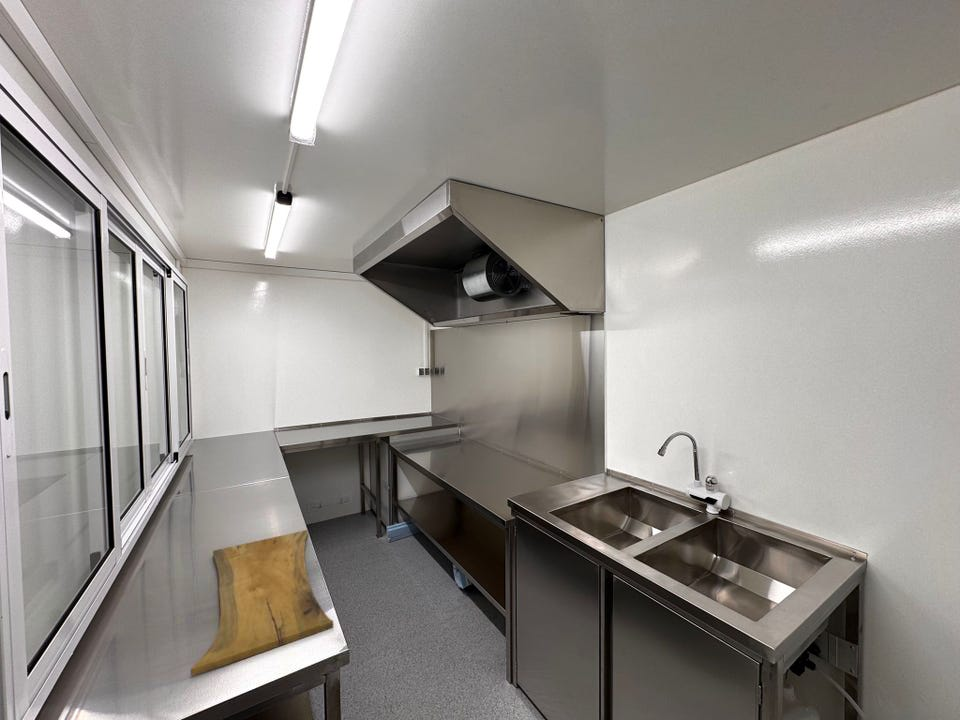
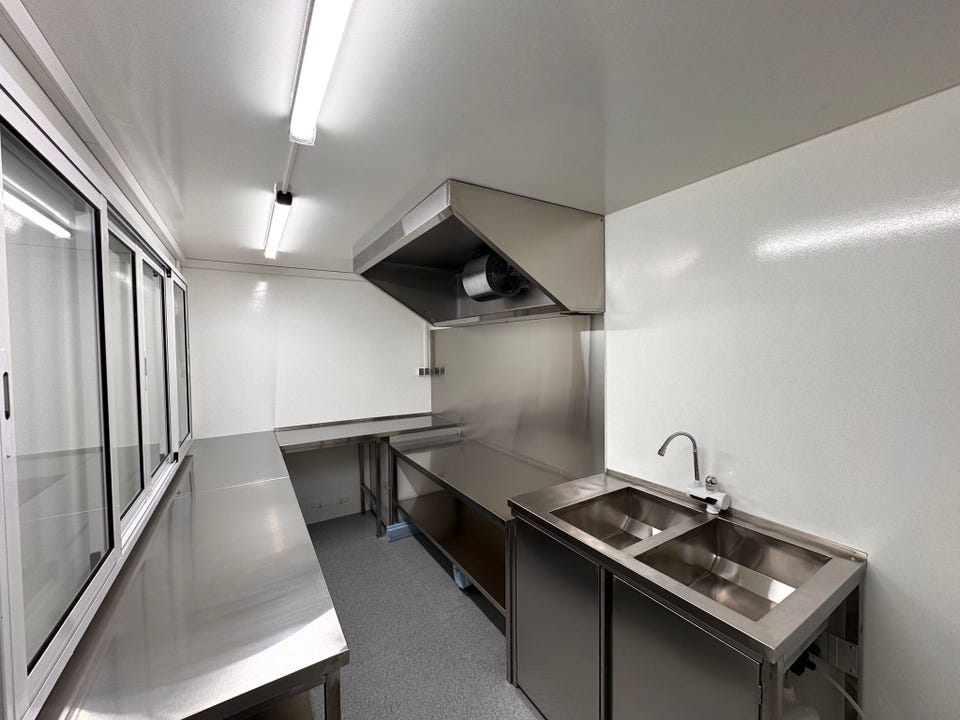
- cutting board [189,529,334,677]
